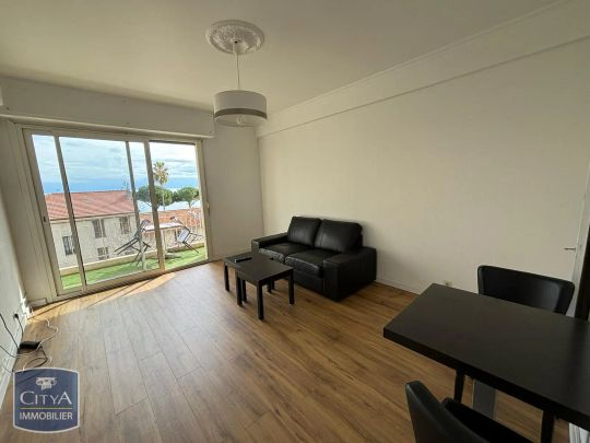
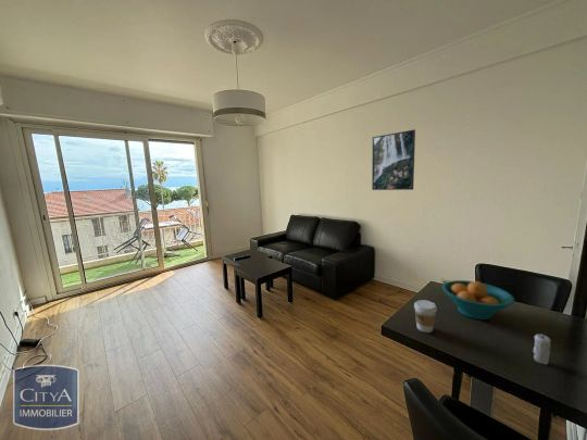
+ candle [532,334,552,365]
+ coffee cup [413,299,438,334]
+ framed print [371,128,416,191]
+ fruit bowl [441,279,515,320]
